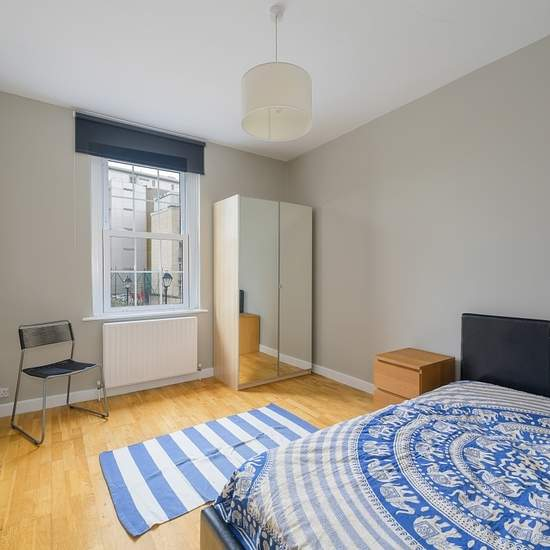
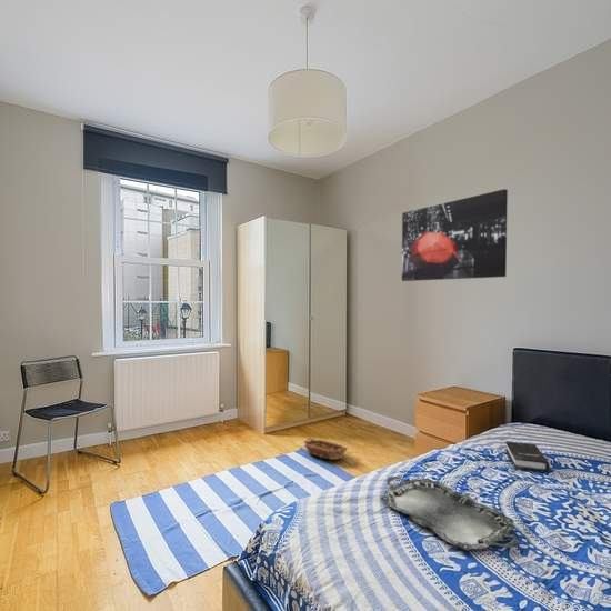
+ basket [303,437,349,461]
+ serving tray [380,475,520,551]
+ hardback book [504,440,551,473]
+ wall art [401,188,509,282]
